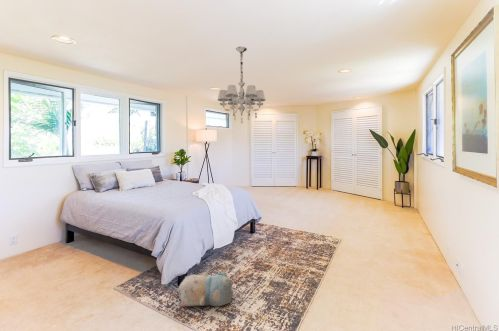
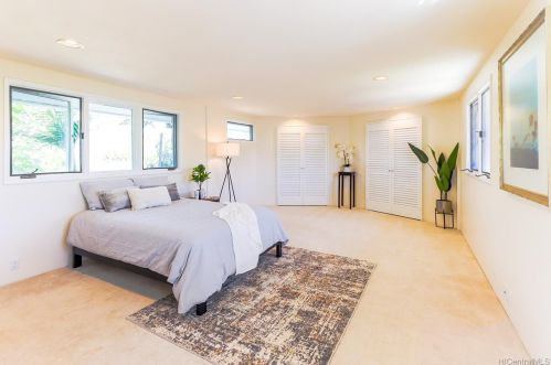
- chandelier [216,46,267,124]
- plush toy [177,271,234,307]
